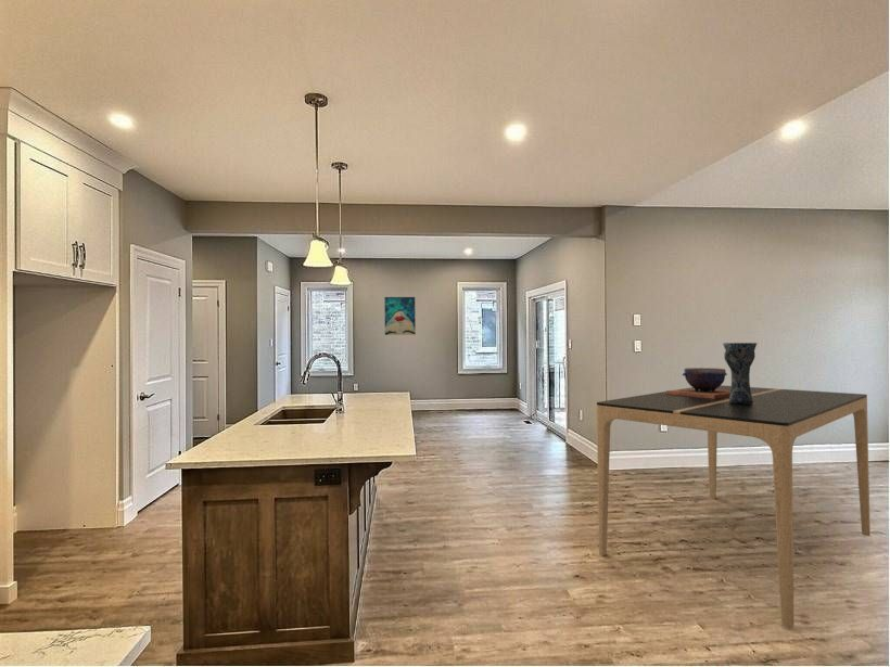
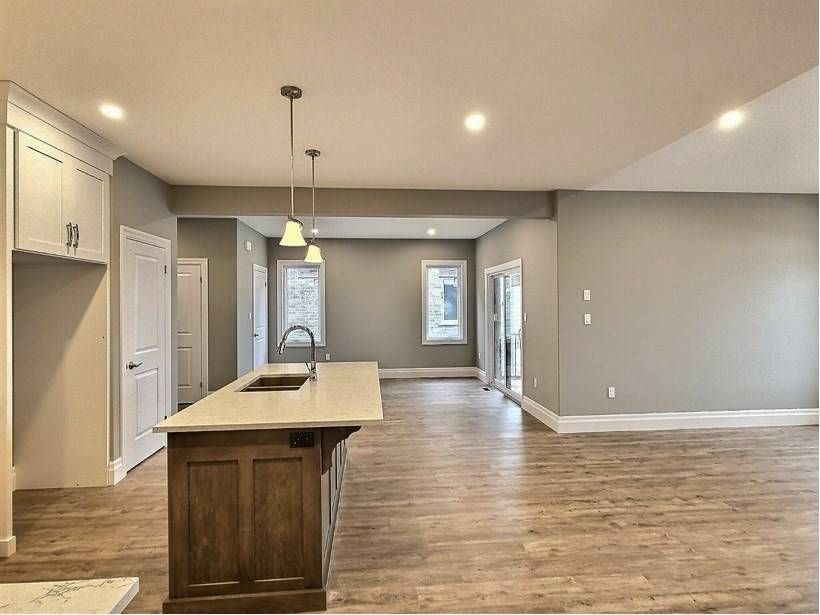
- vase [722,342,758,405]
- decorative bowl [665,367,730,399]
- wall art [383,296,417,336]
- dining table [596,384,872,629]
